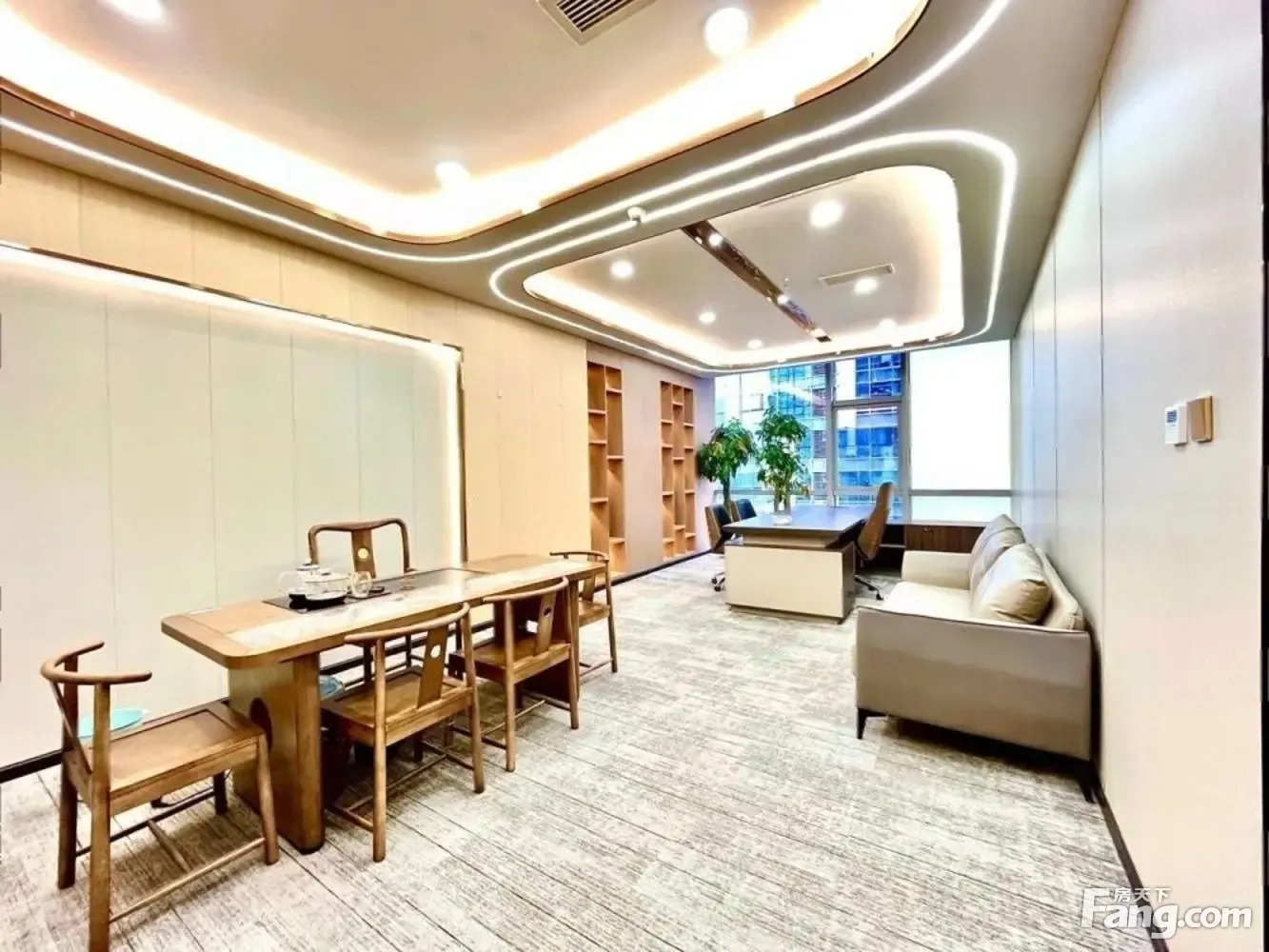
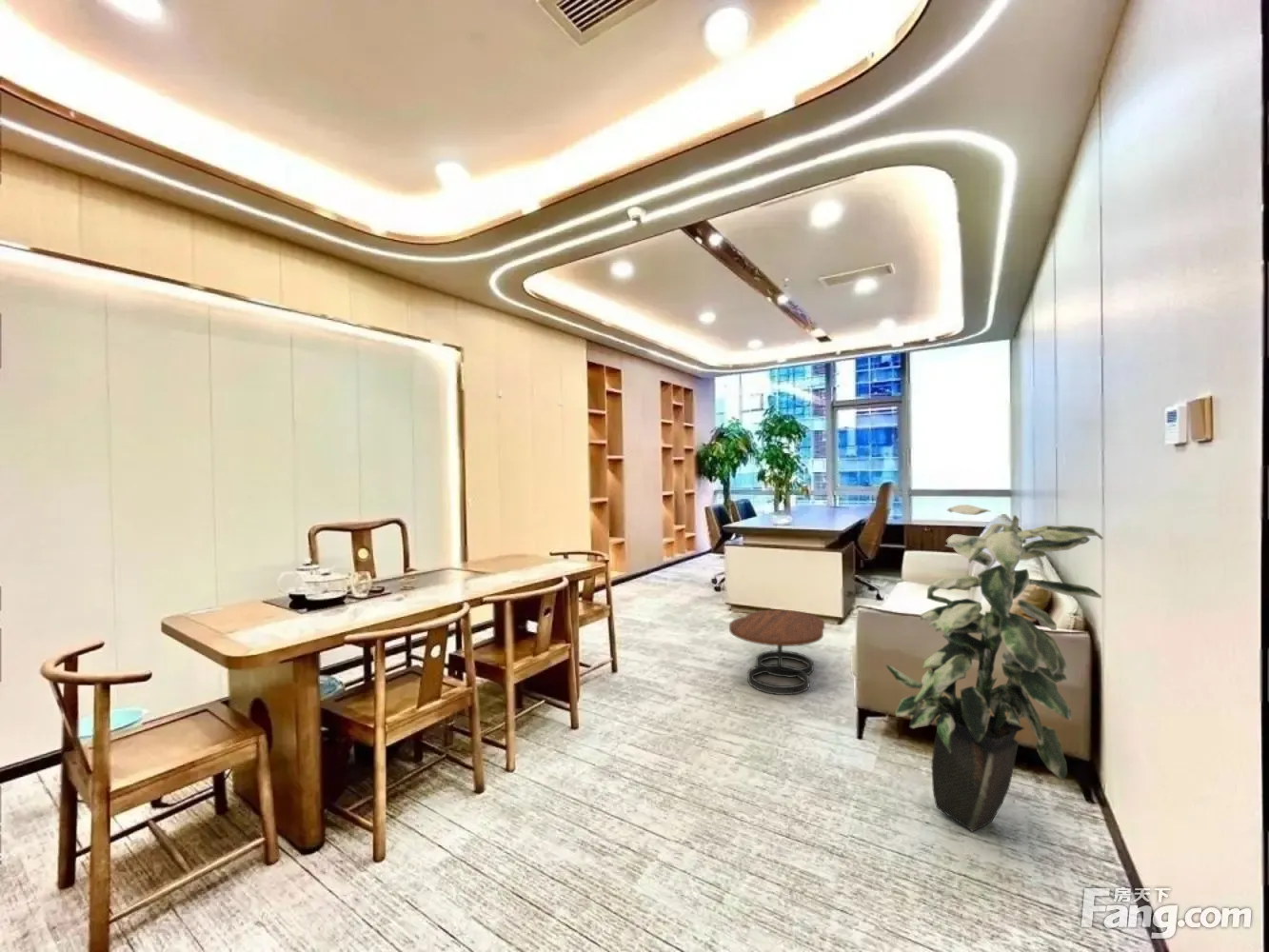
+ coffee table [728,609,825,696]
+ indoor plant [884,504,1104,833]
